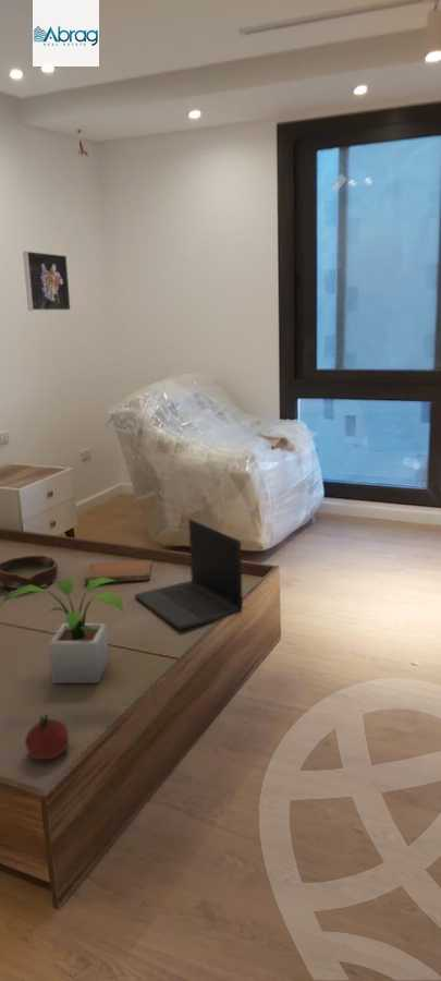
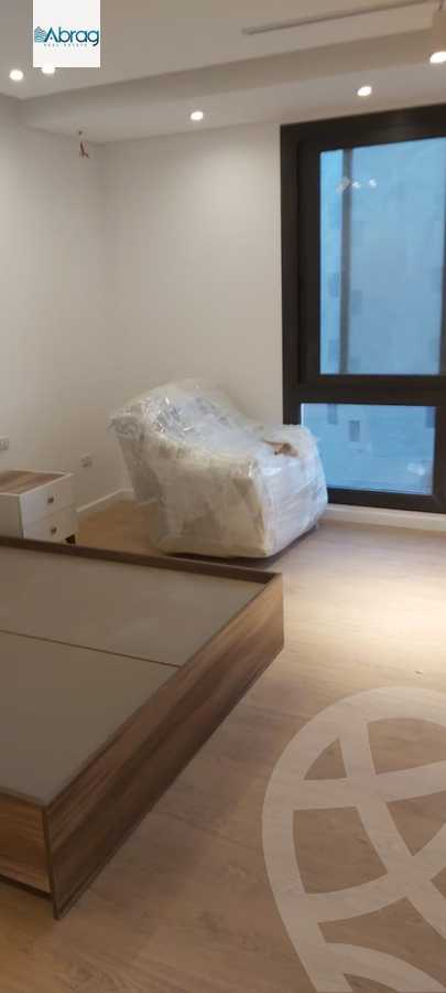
- bowl [0,555,59,590]
- potted plant [0,578,124,685]
- fruit [24,714,70,761]
- notebook [84,559,152,584]
- laptop [134,518,244,630]
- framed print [22,251,72,312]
